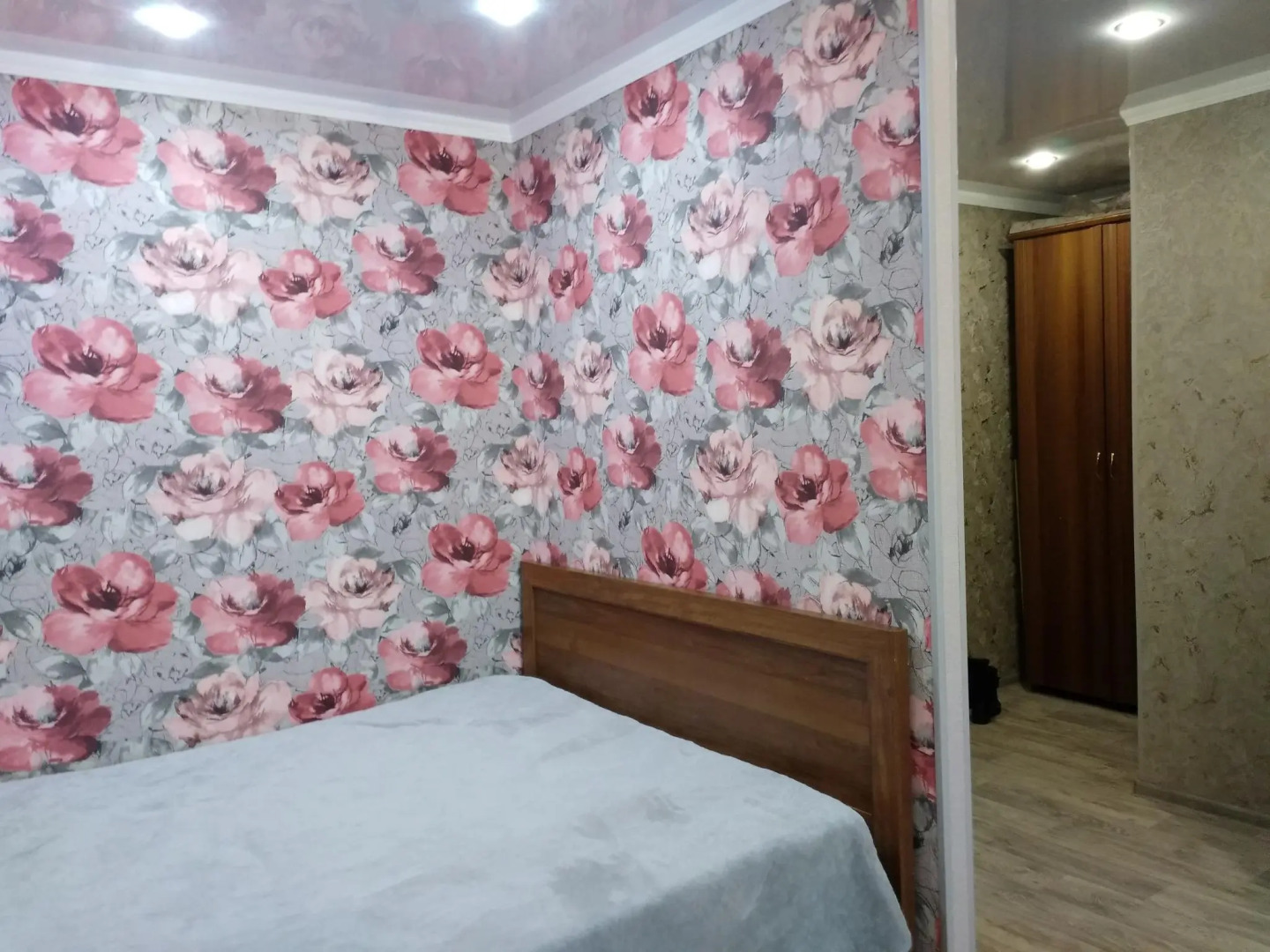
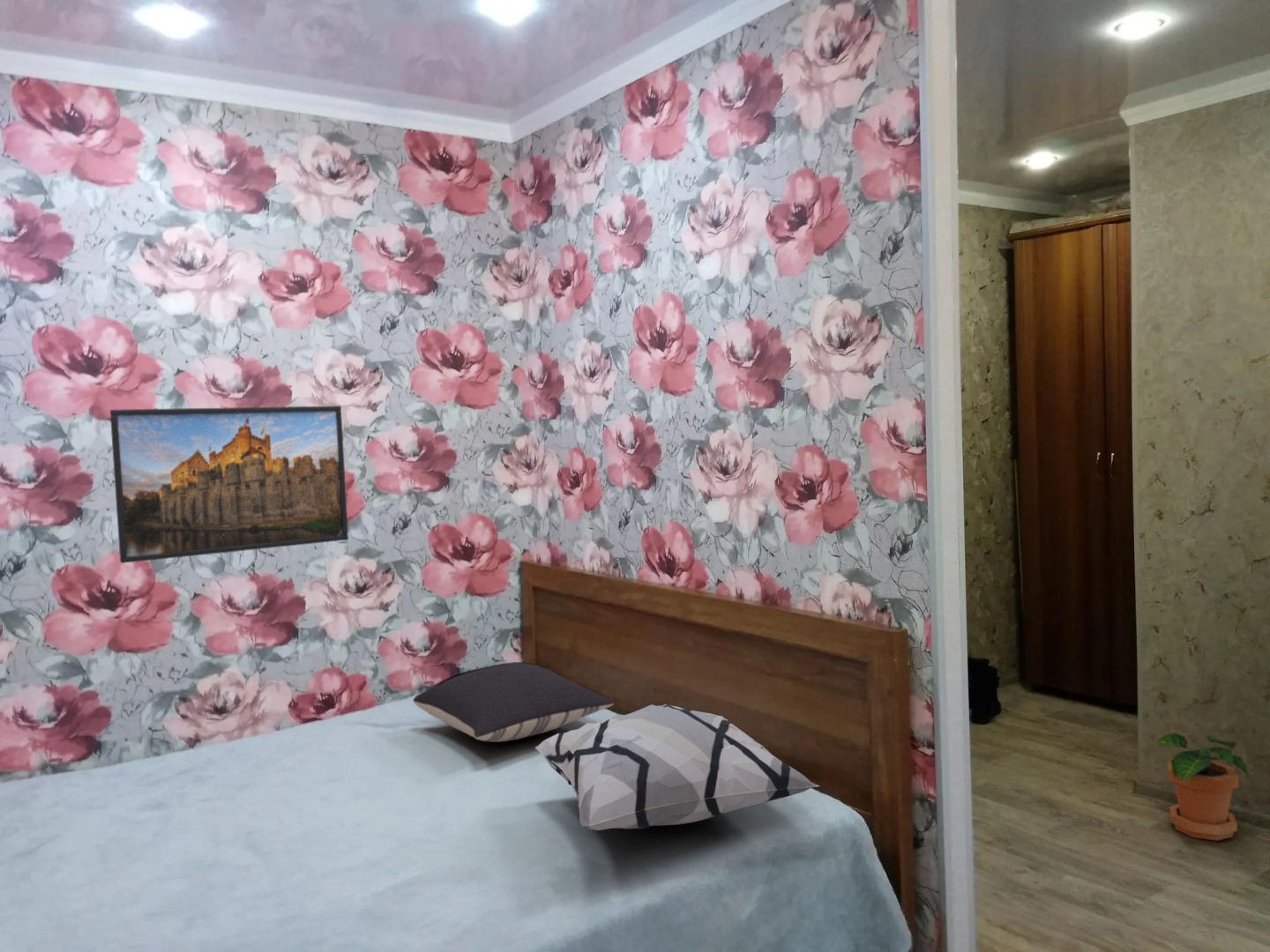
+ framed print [109,405,349,564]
+ pillow [413,661,615,743]
+ potted plant [1154,732,1248,842]
+ decorative pillow [534,703,820,831]
